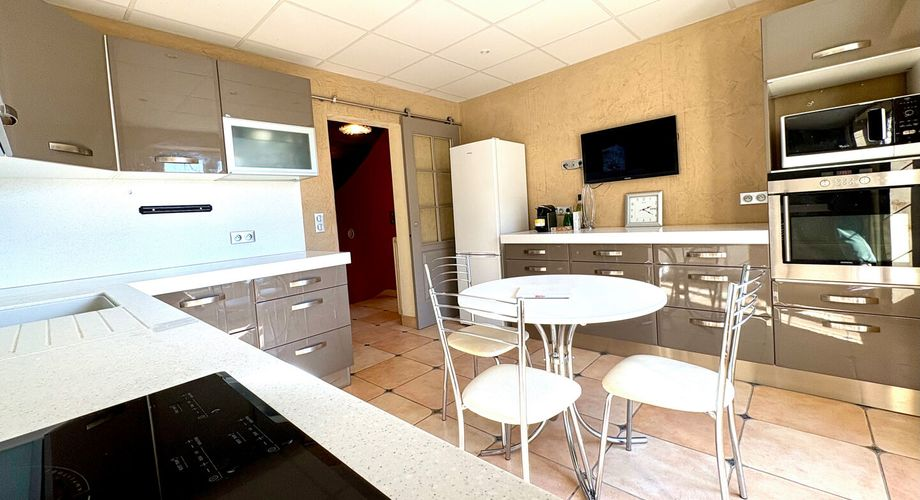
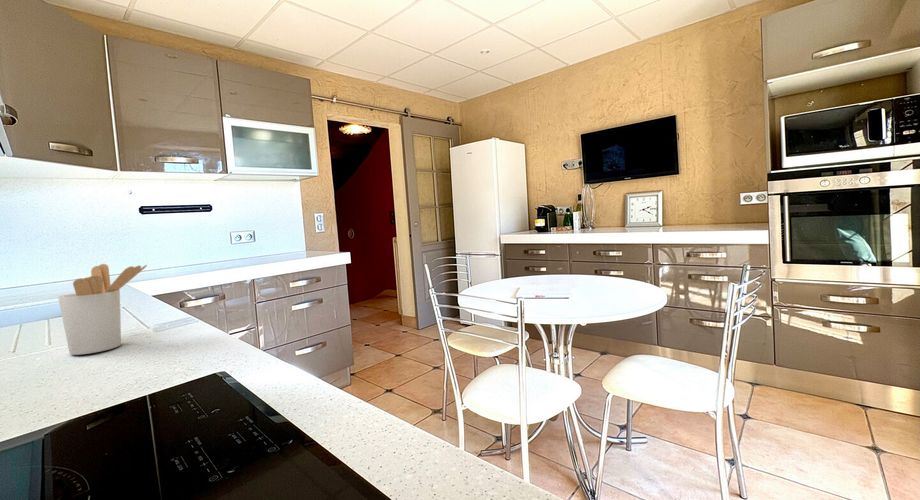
+ utensil holder [57,263,148,356]
